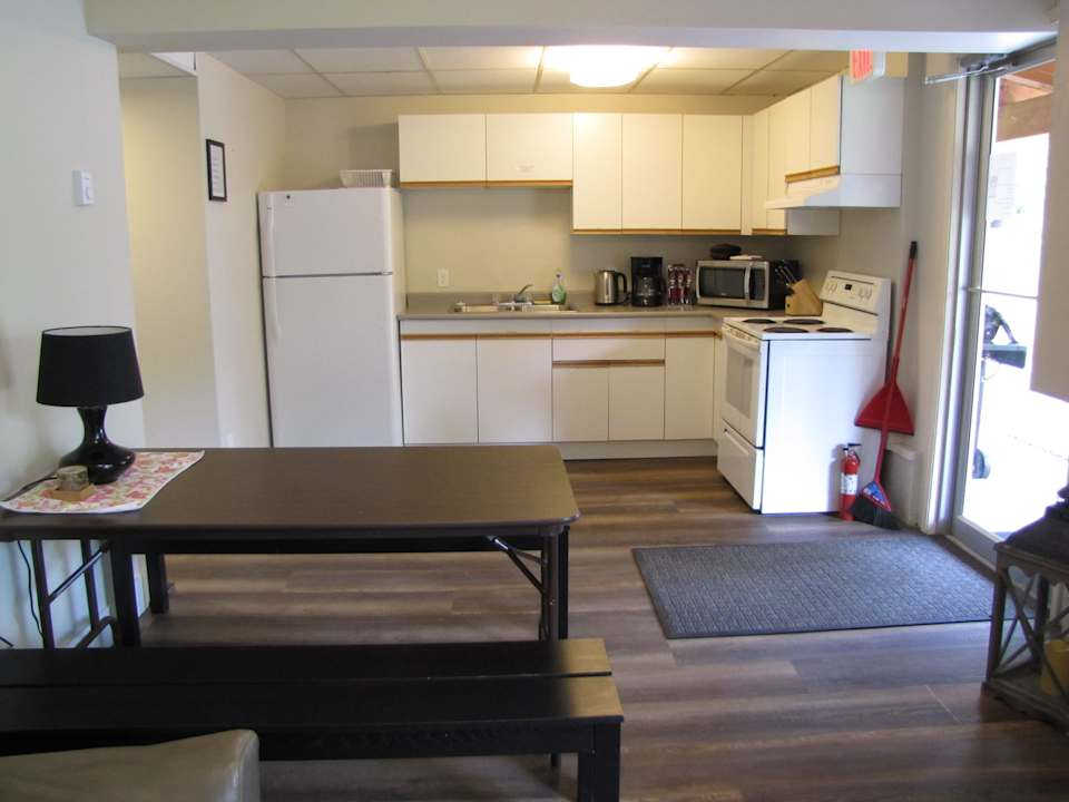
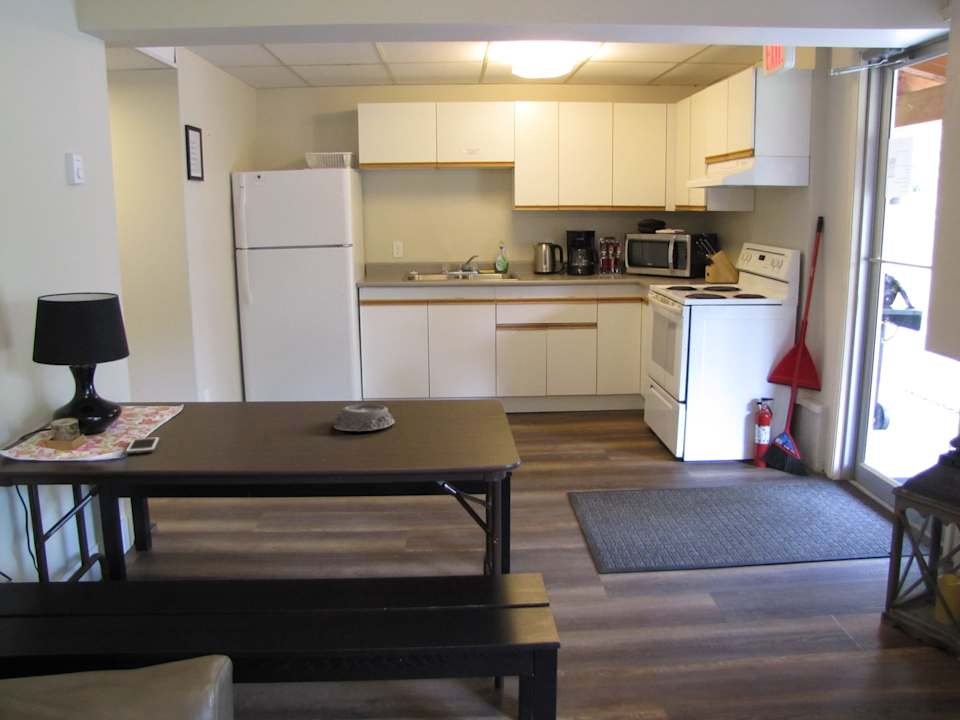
+ cell phone [125,436,161,455]
+ mortar [333,403,396,432]
